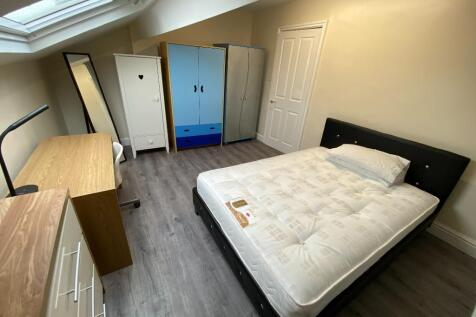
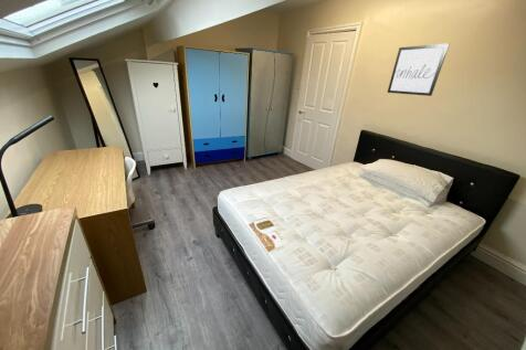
+ wall art [387,42,451,97]
